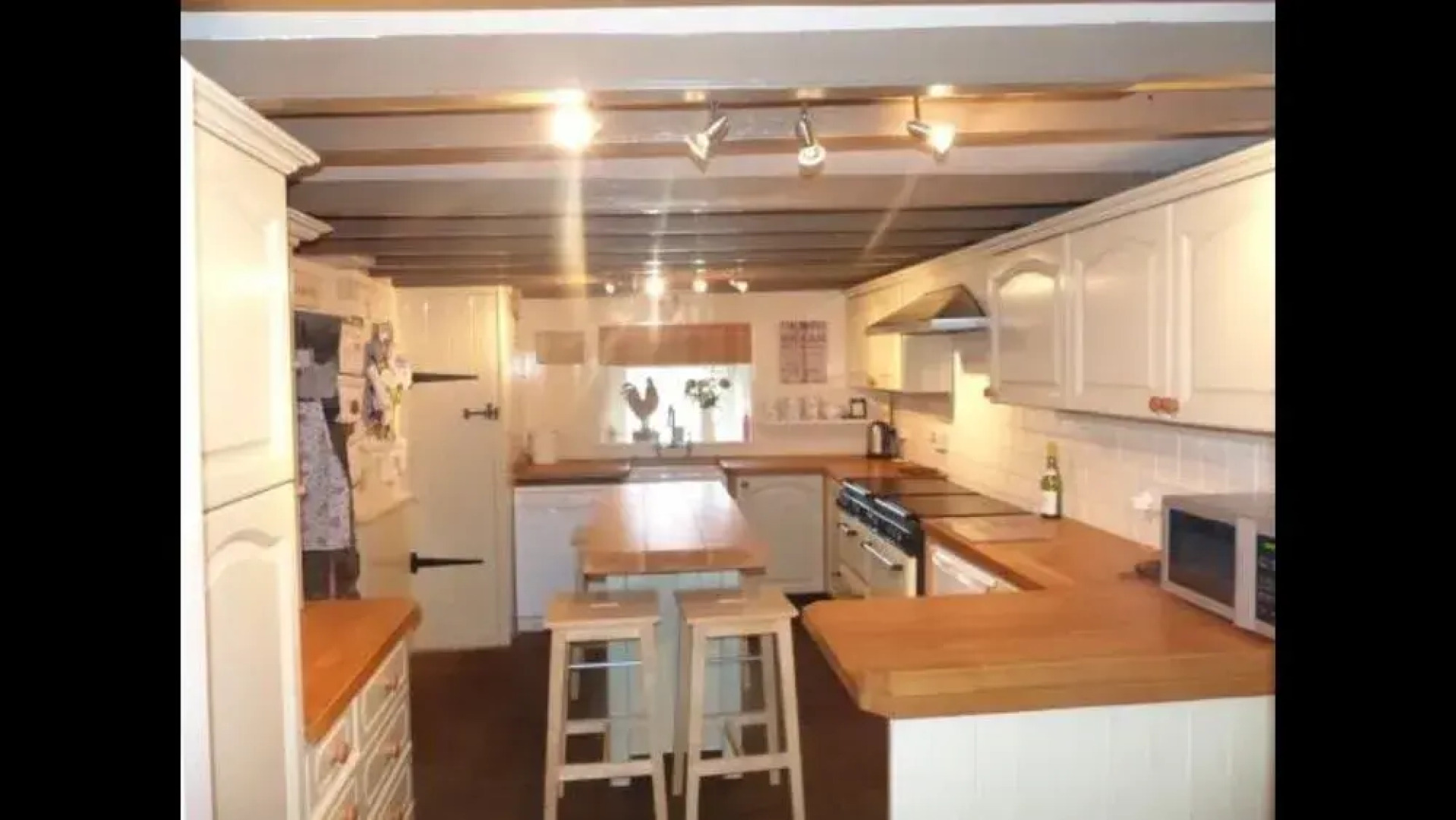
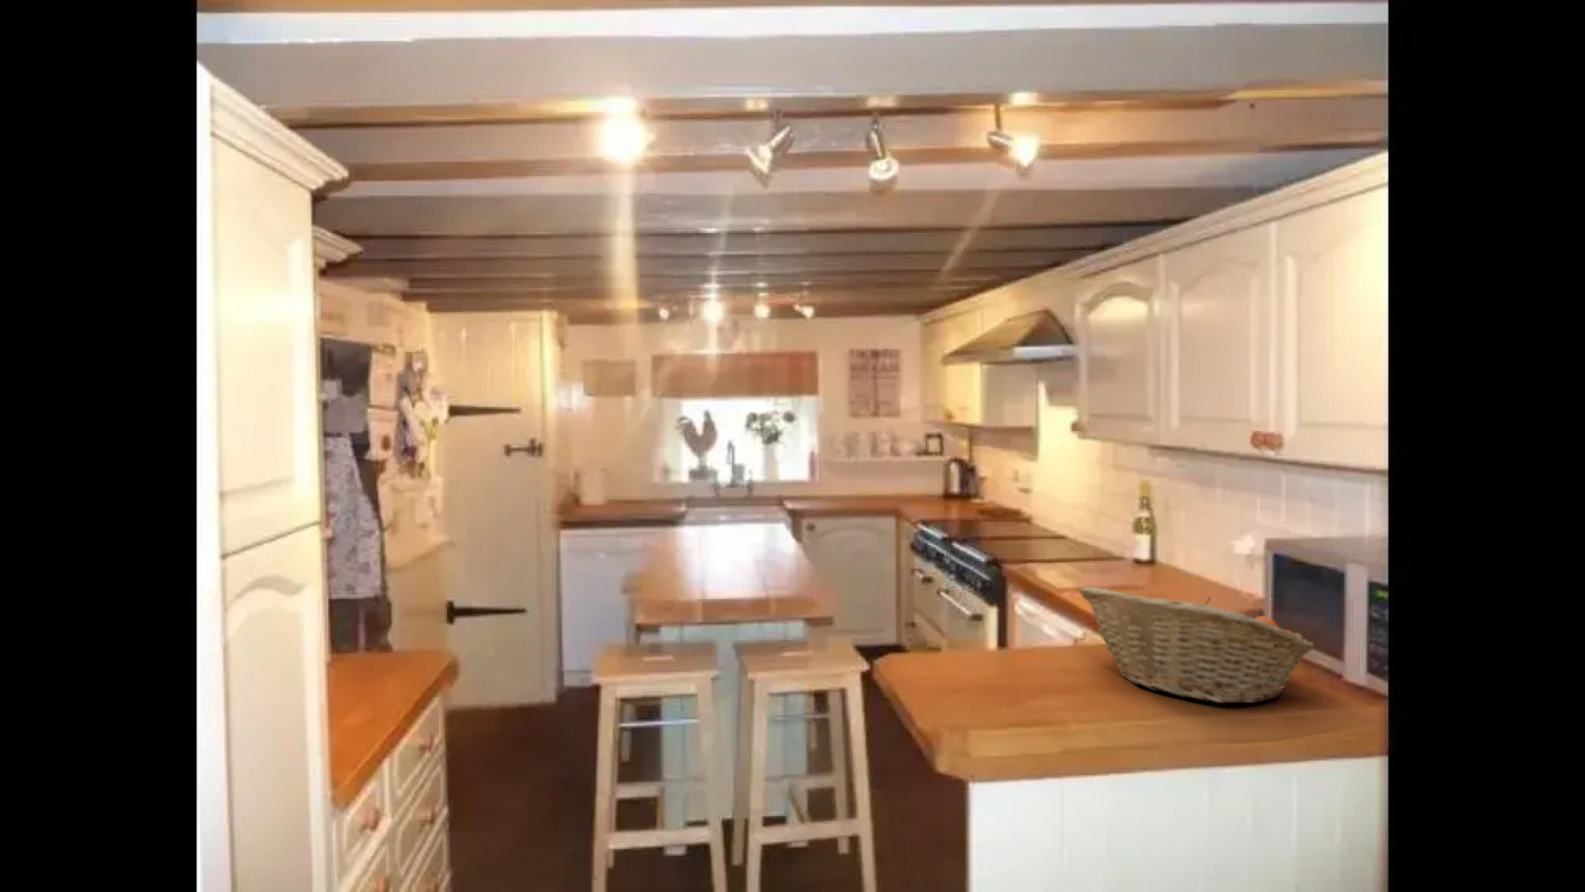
+ fruit basket [1079,585,1316,704]
